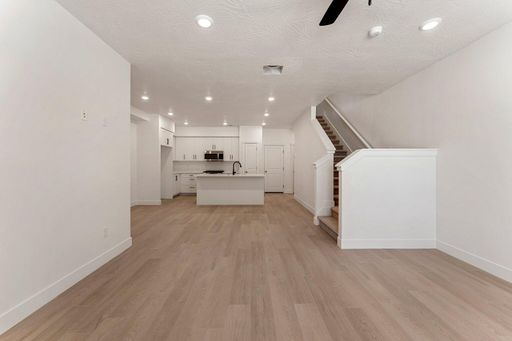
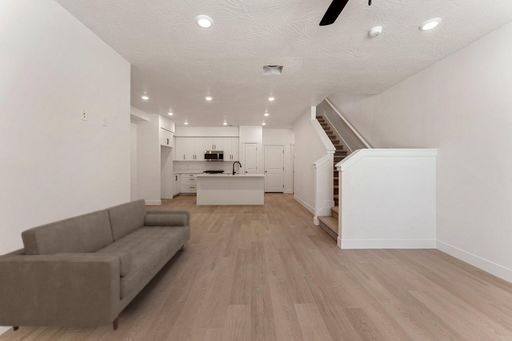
+ sofa [0,198,191,332]
